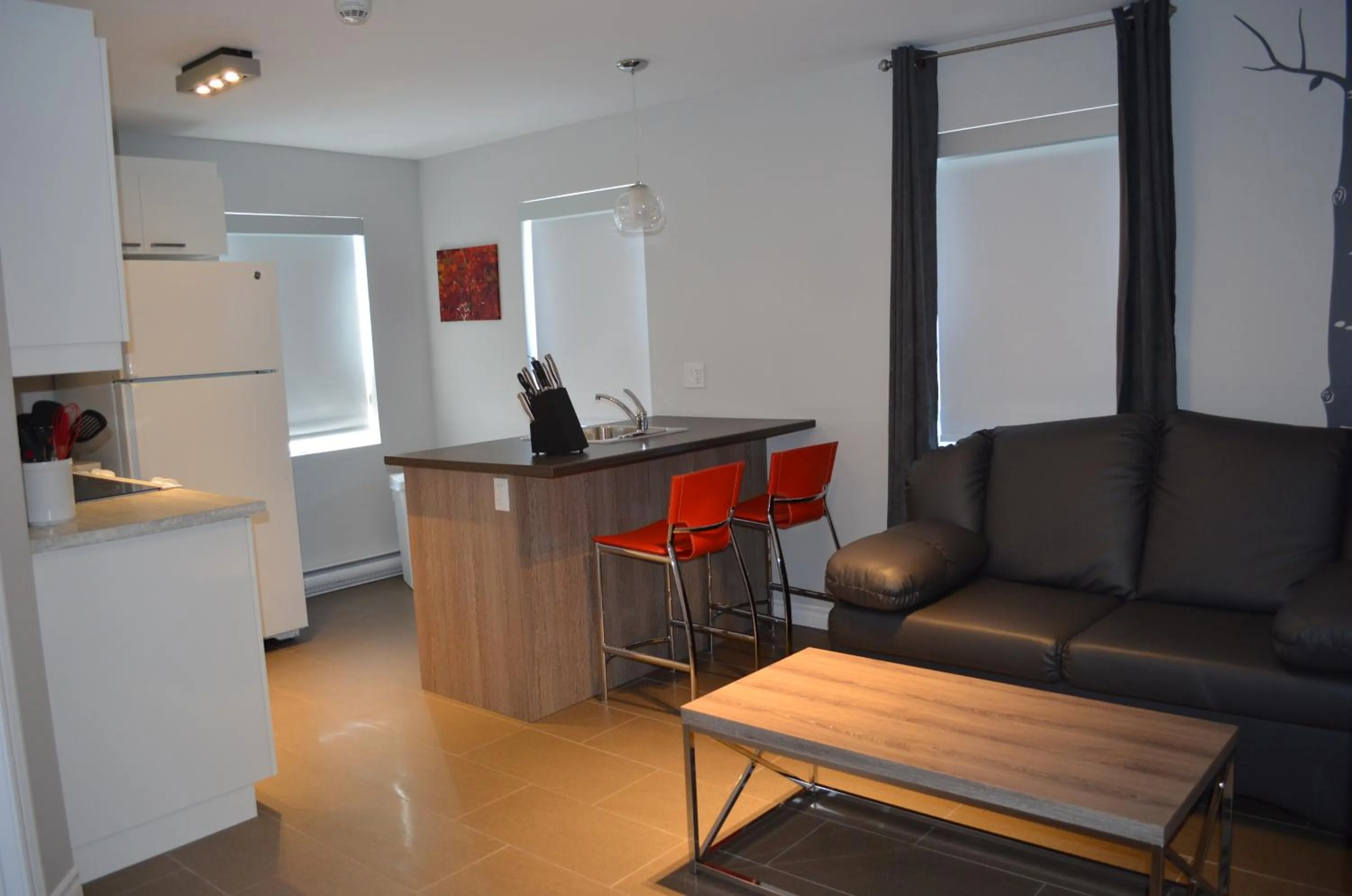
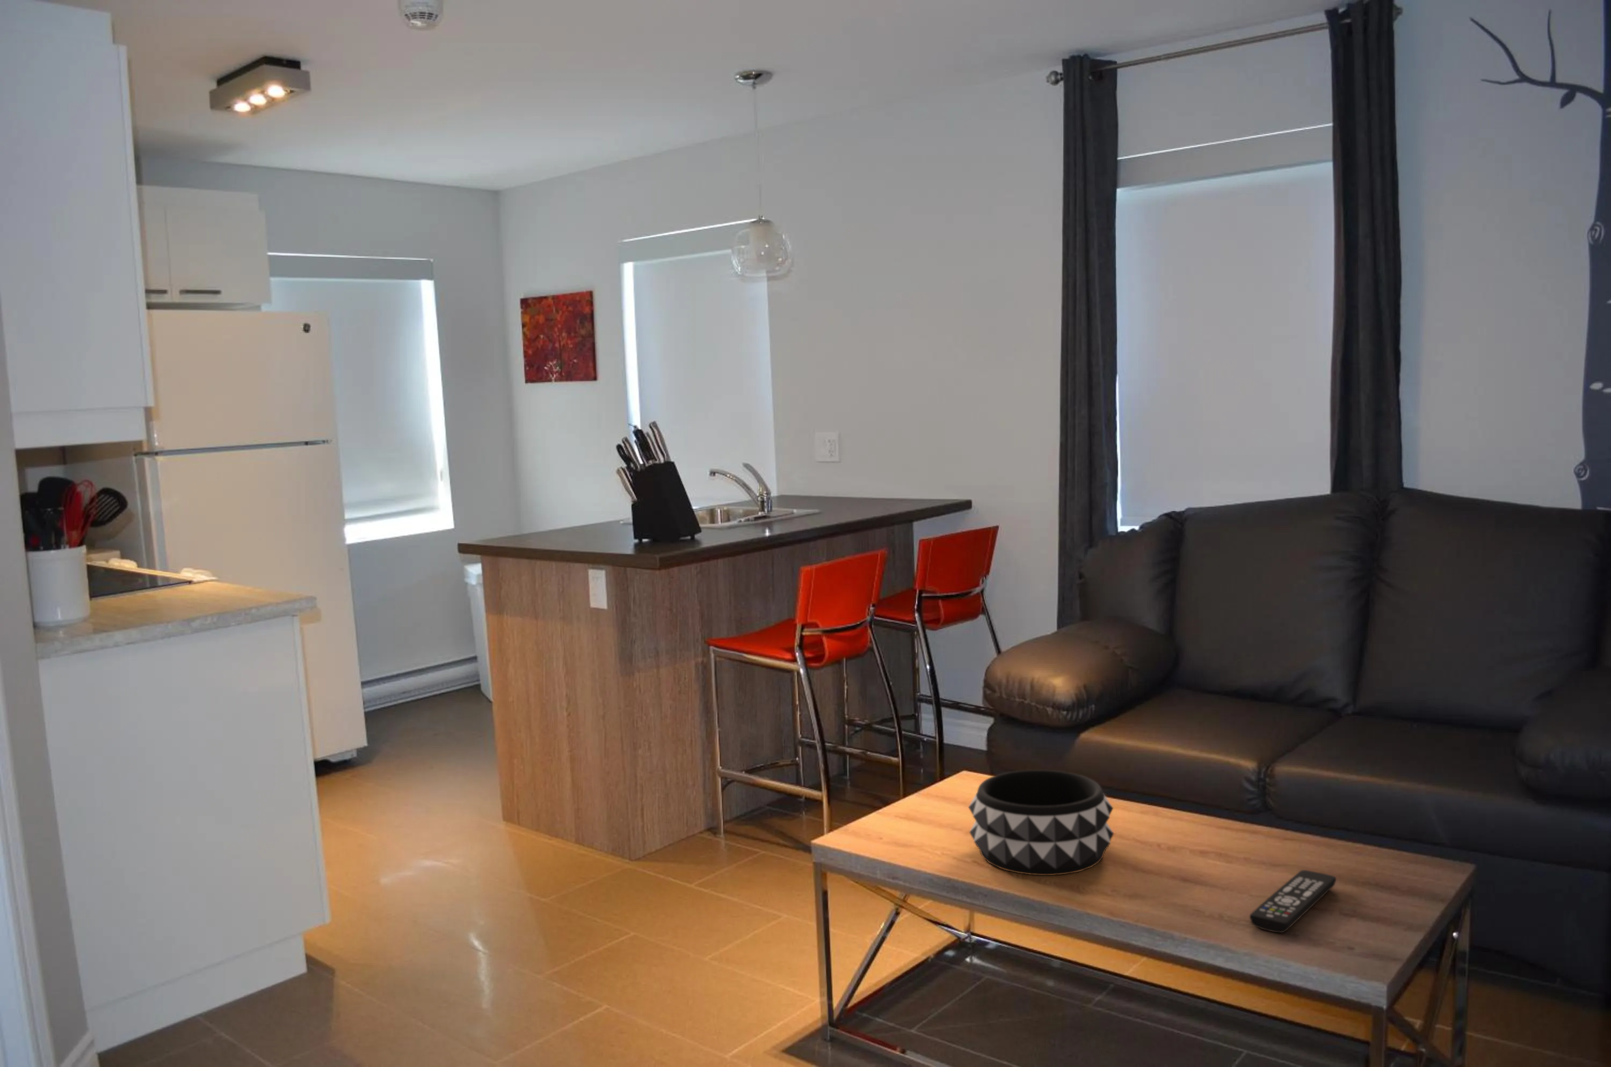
+ remote control [1249,869,1337,934]
+ decorative bowl [968,769,1114,876]
